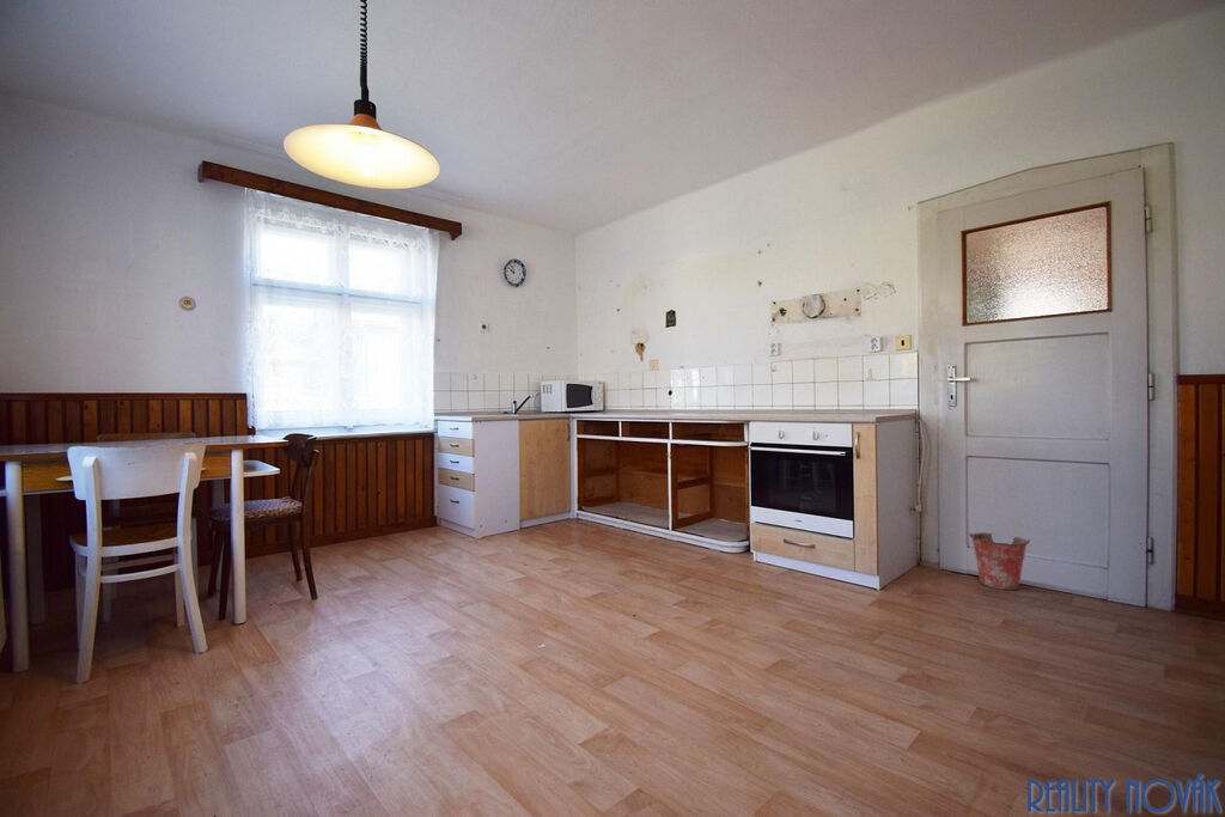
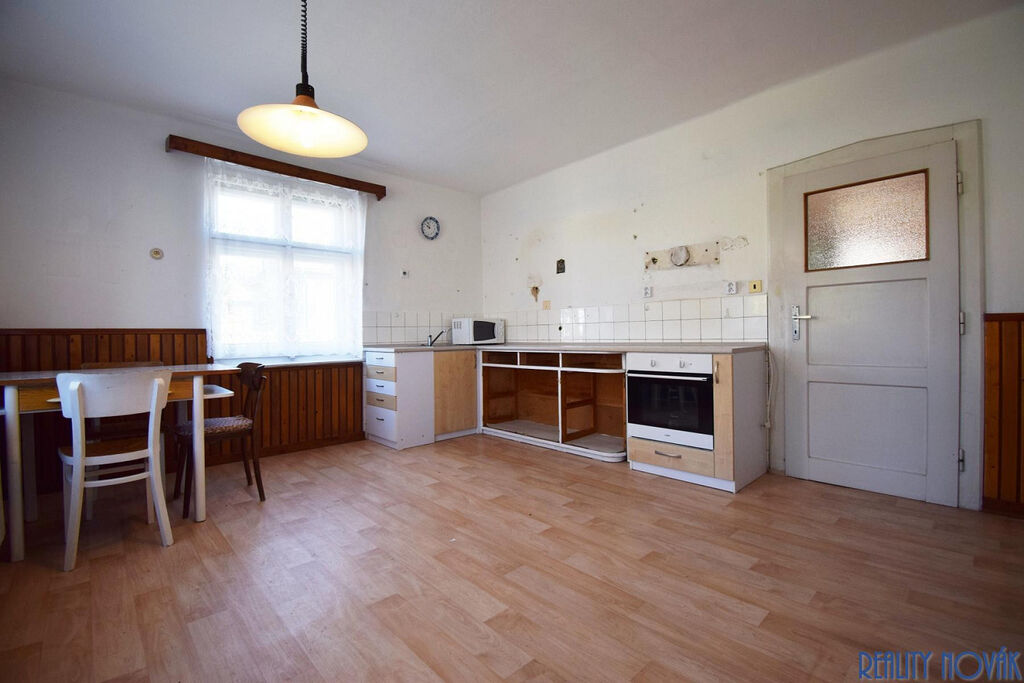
- bucket [968,531,1031,591]
